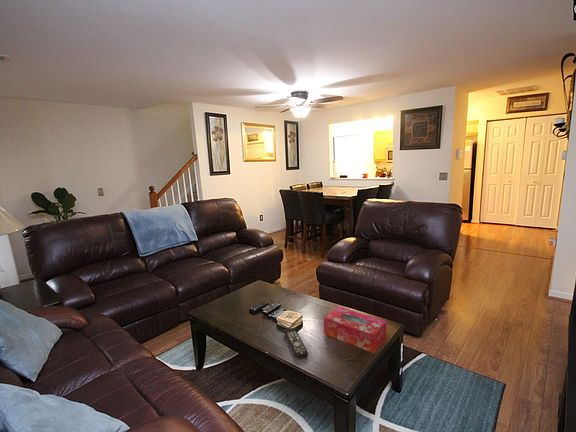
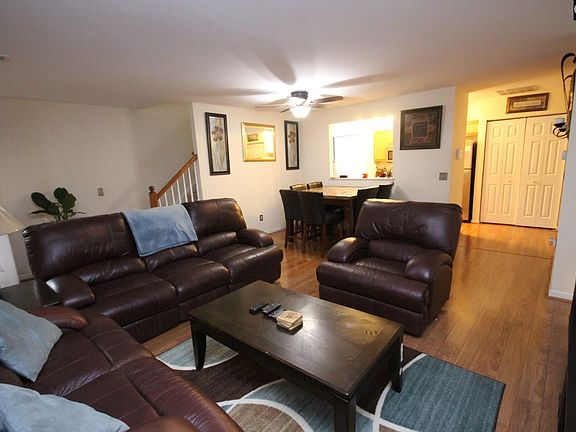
- tissue box [323,305,388,354]
- remote control [283,327,309,360]
